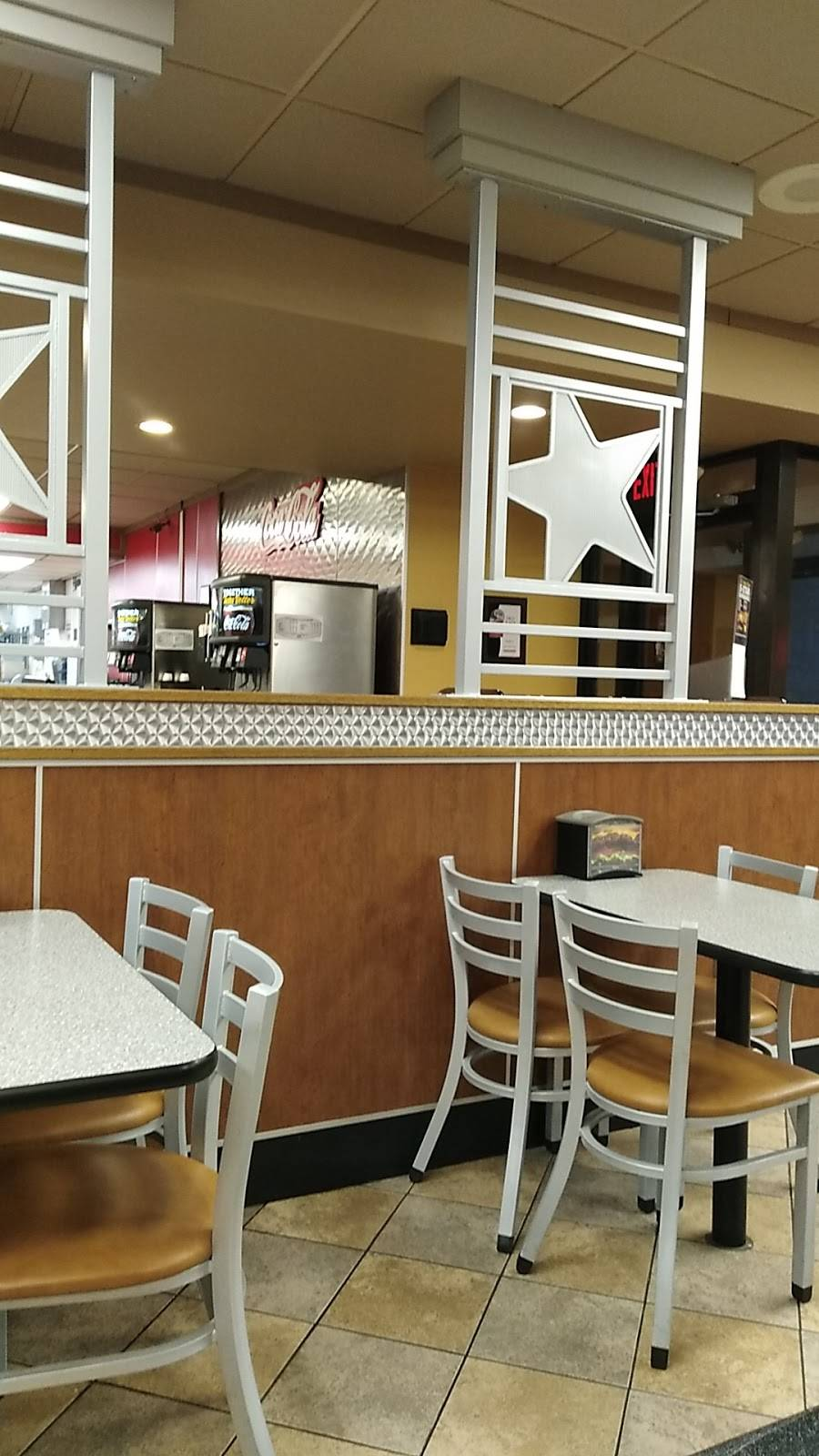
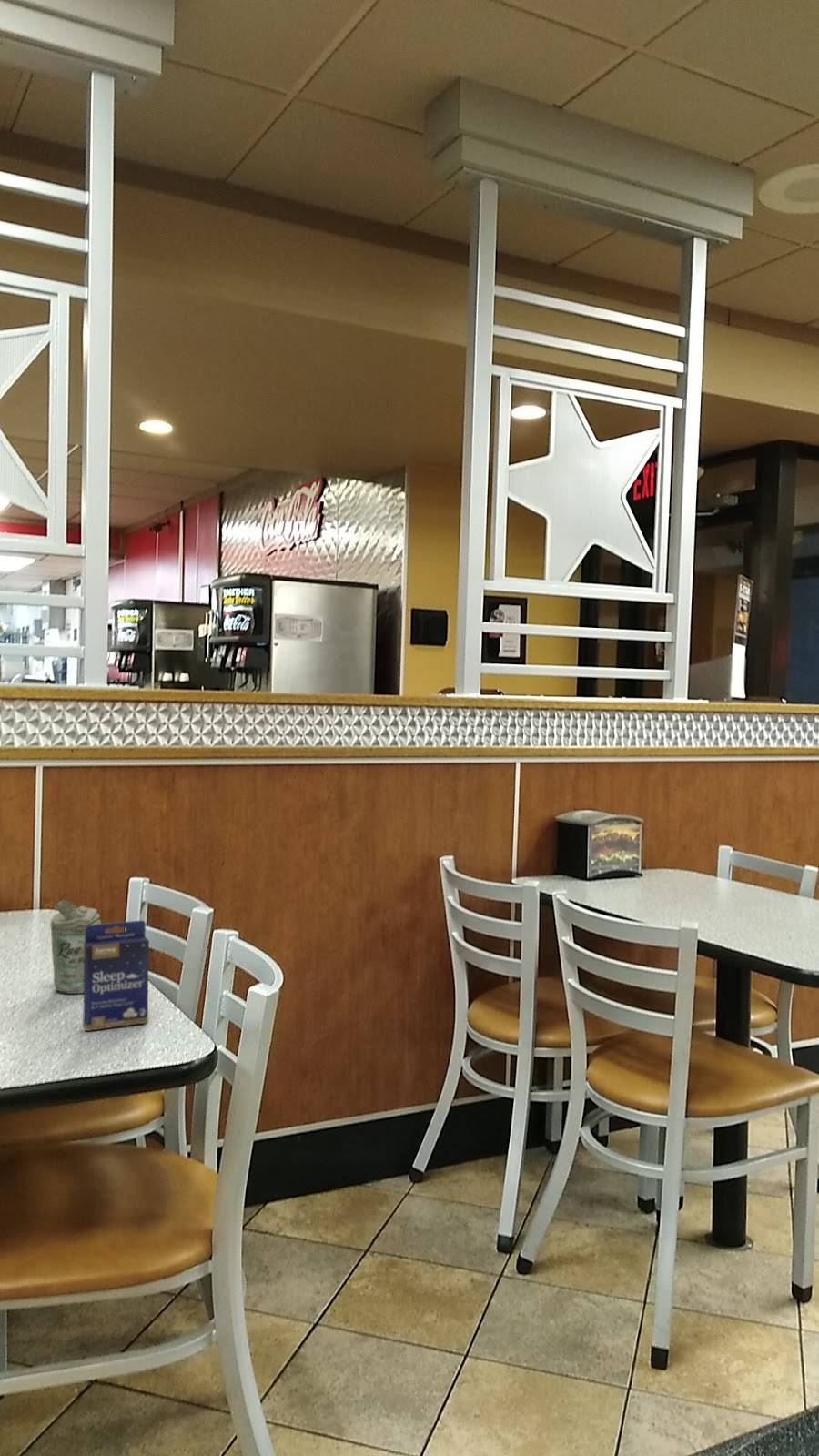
+ crushed soda can [49,899,102,995]
+ small box [82,919,150,1032]
